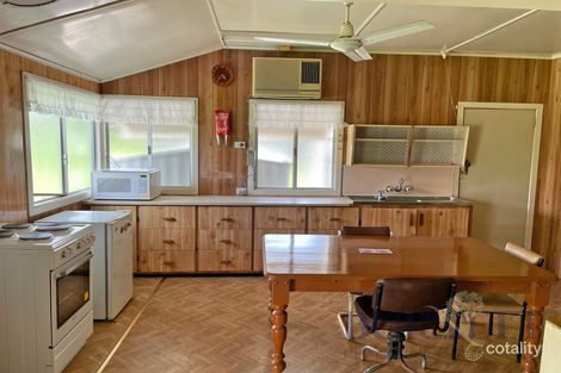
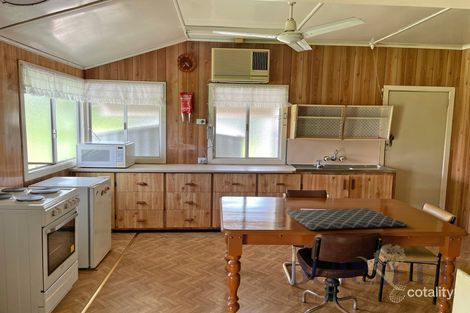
+ placemat [284,208,408,231]
